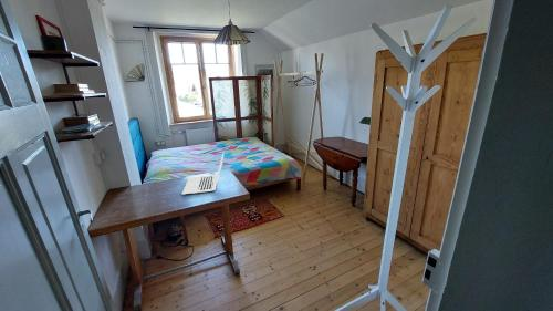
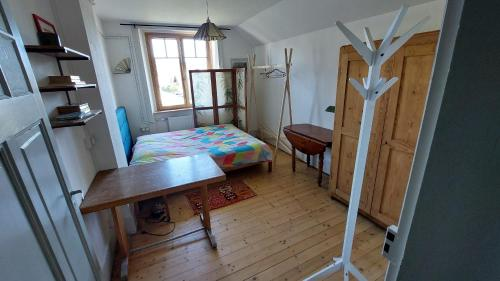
- laptop [181,152,225,195]
